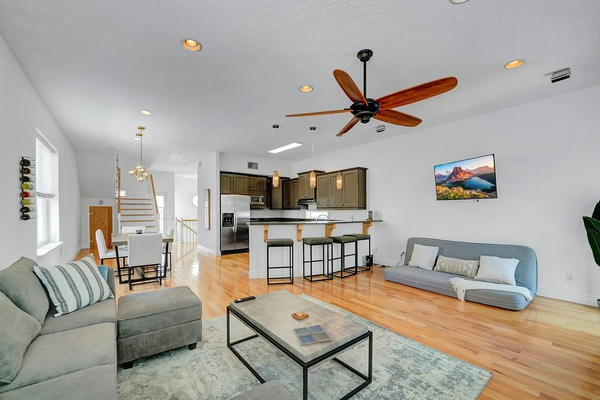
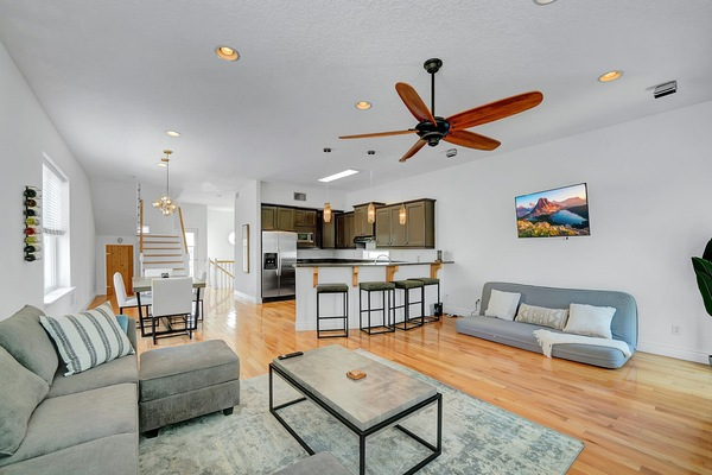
- drink coaster [292,324,332,346]
